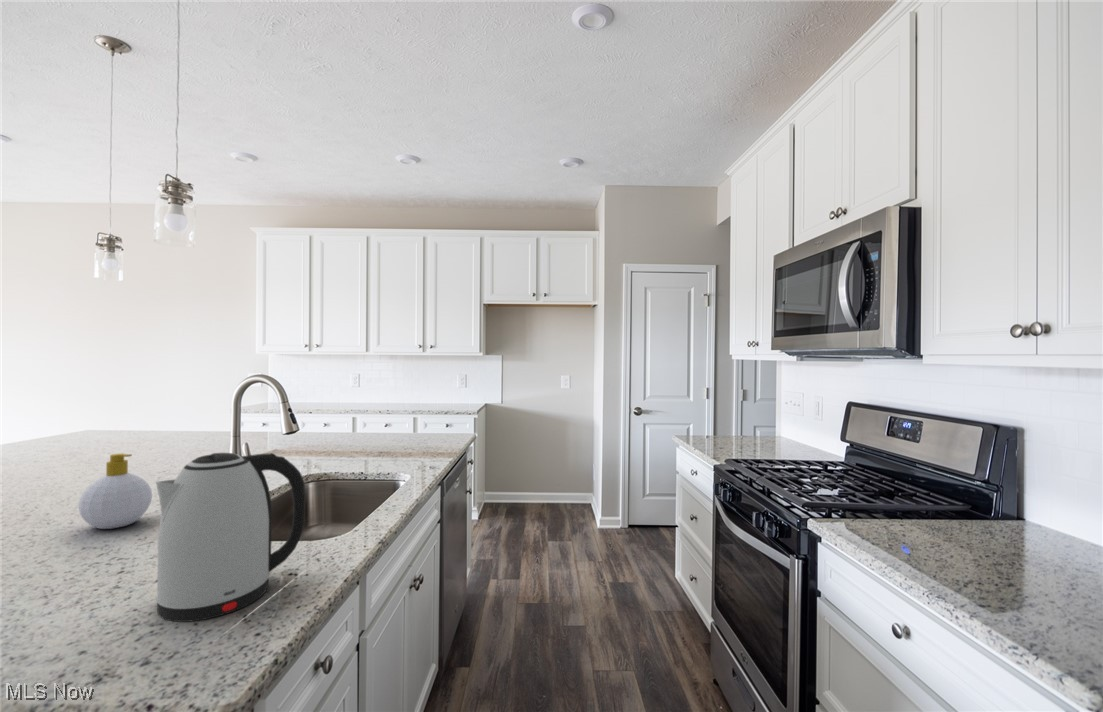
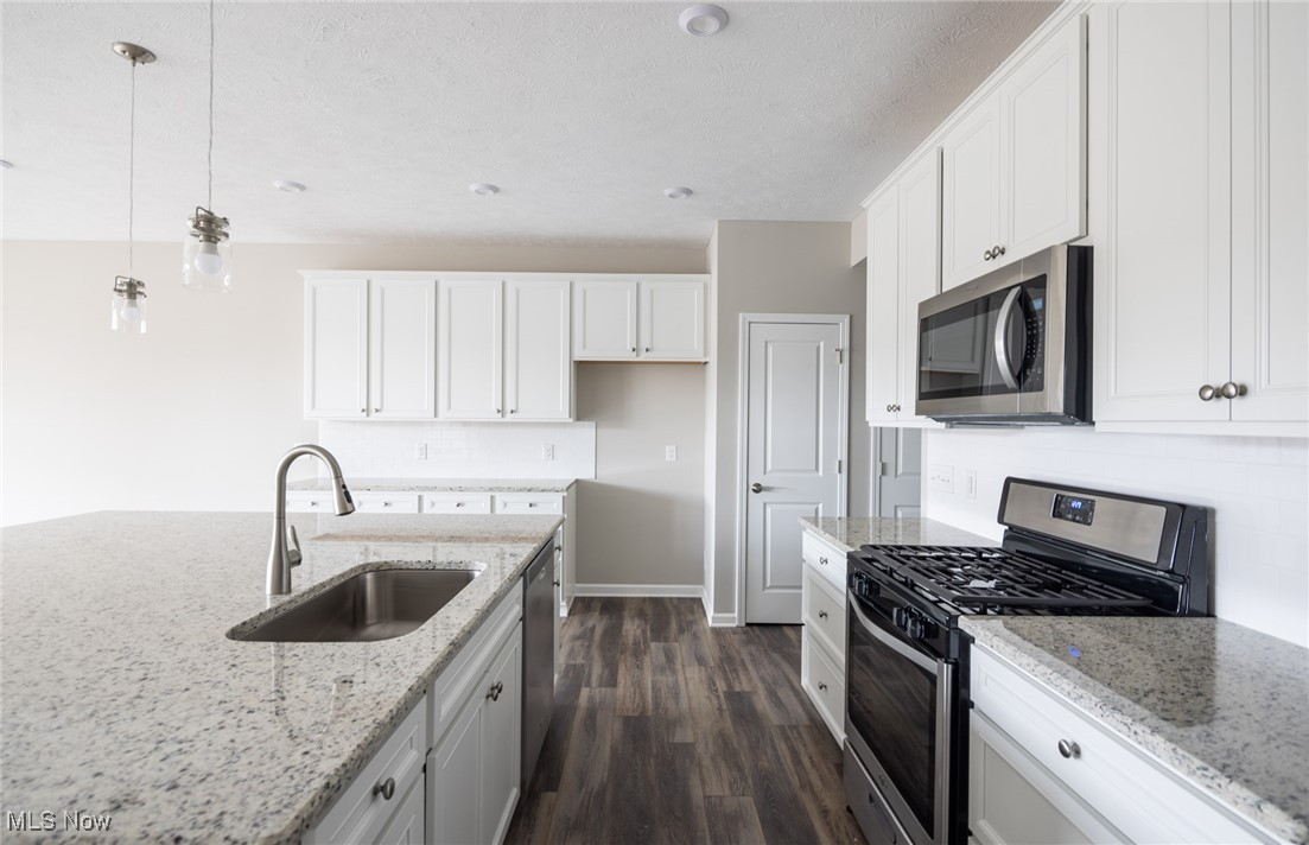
- kettle [155,452,306,623]
- soap bottle [77,452,153,530]
